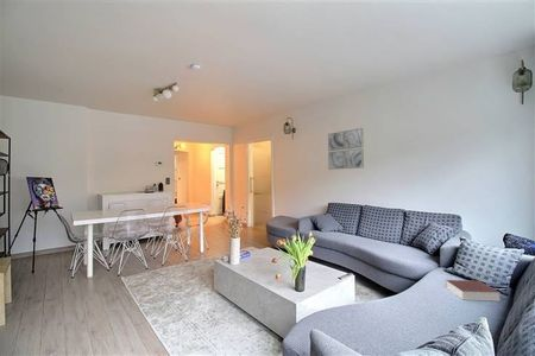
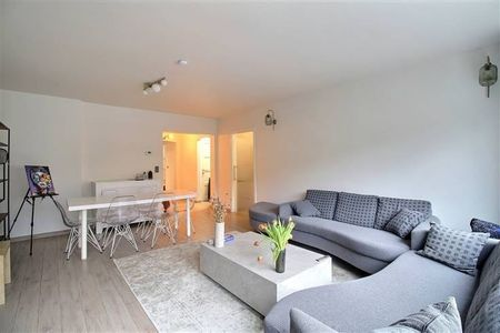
- wall art [327,127,365,171]
- book [445,279,502,303]
